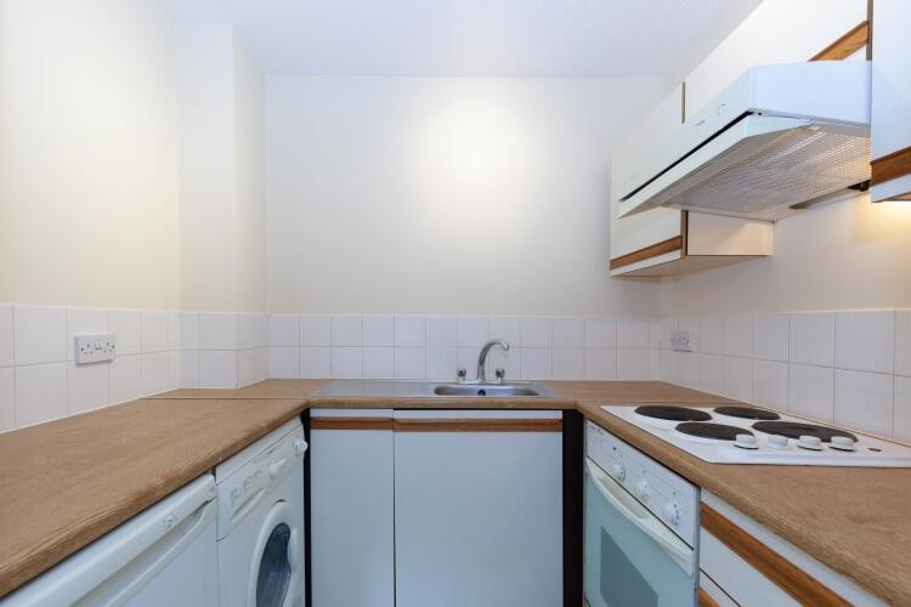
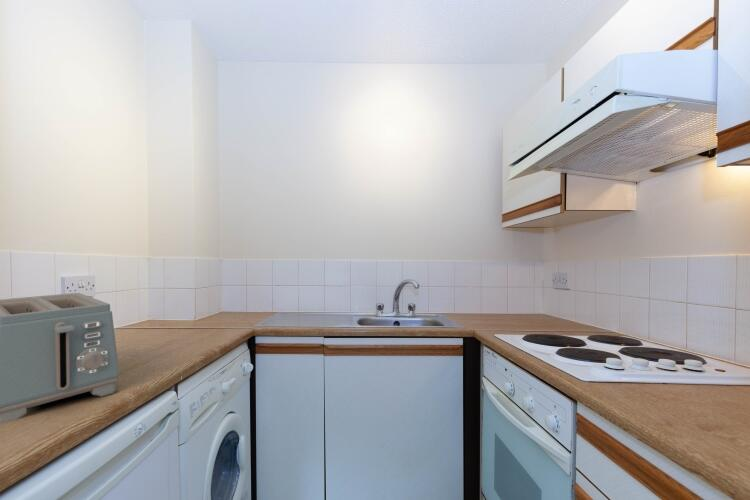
+ toaster [0,292,120,425]
